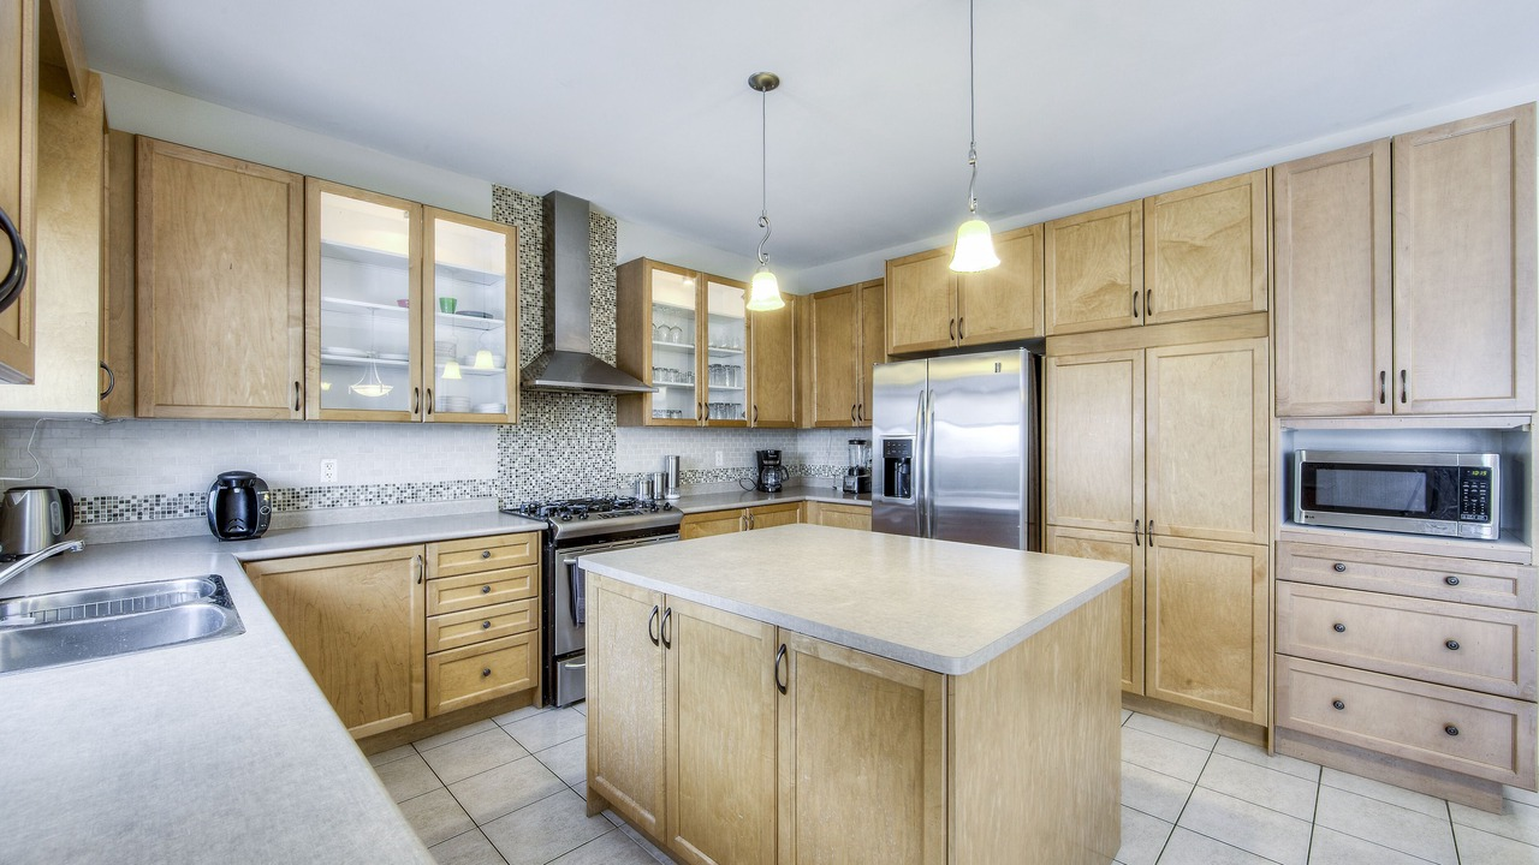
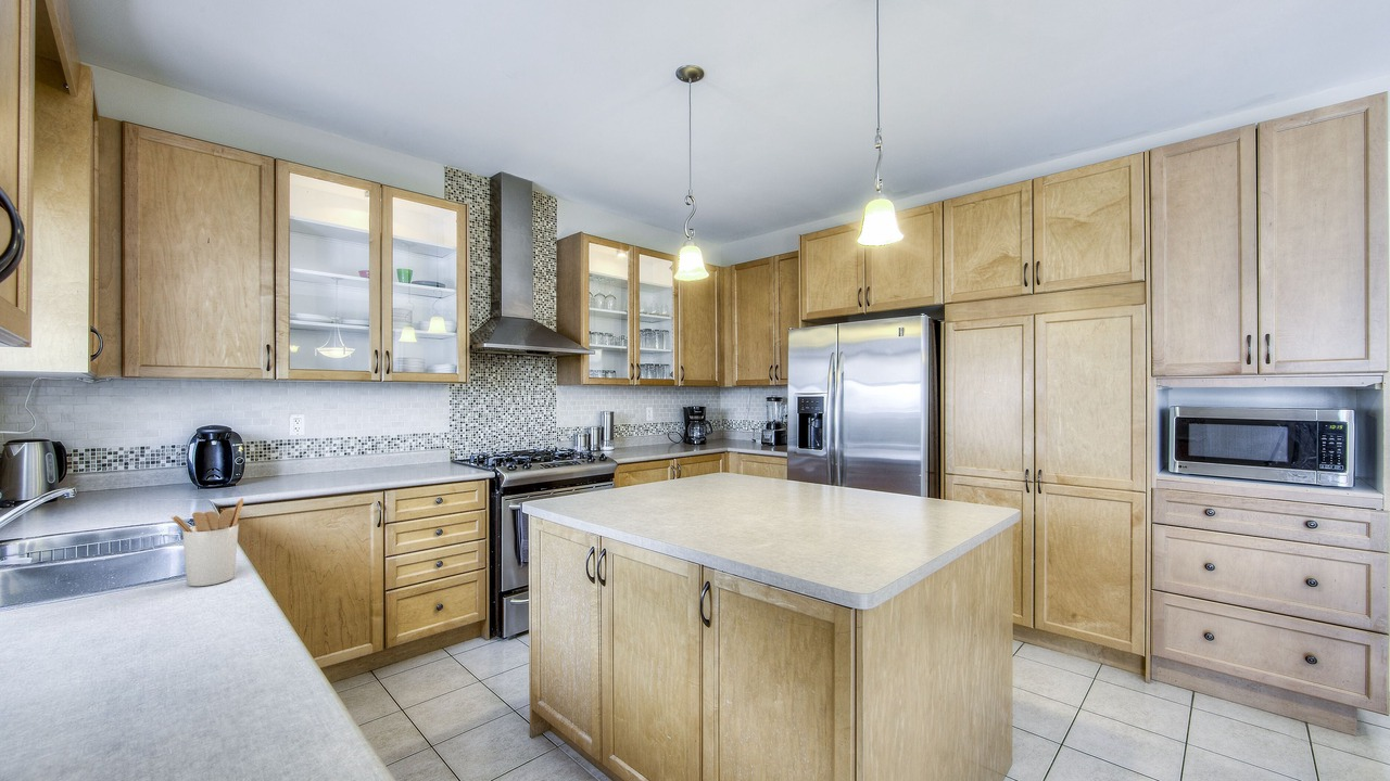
+ utensil holder [170,497,244,587]
